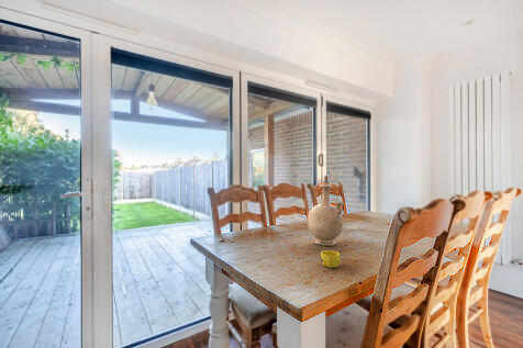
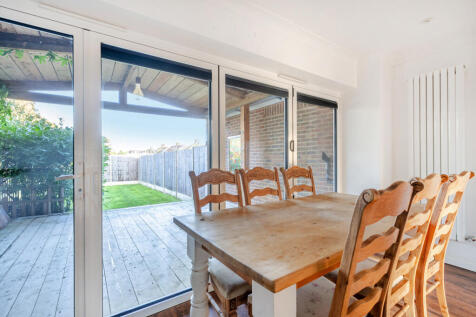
- vase [307,175,345,247]
- cup [320,249,342,269]
